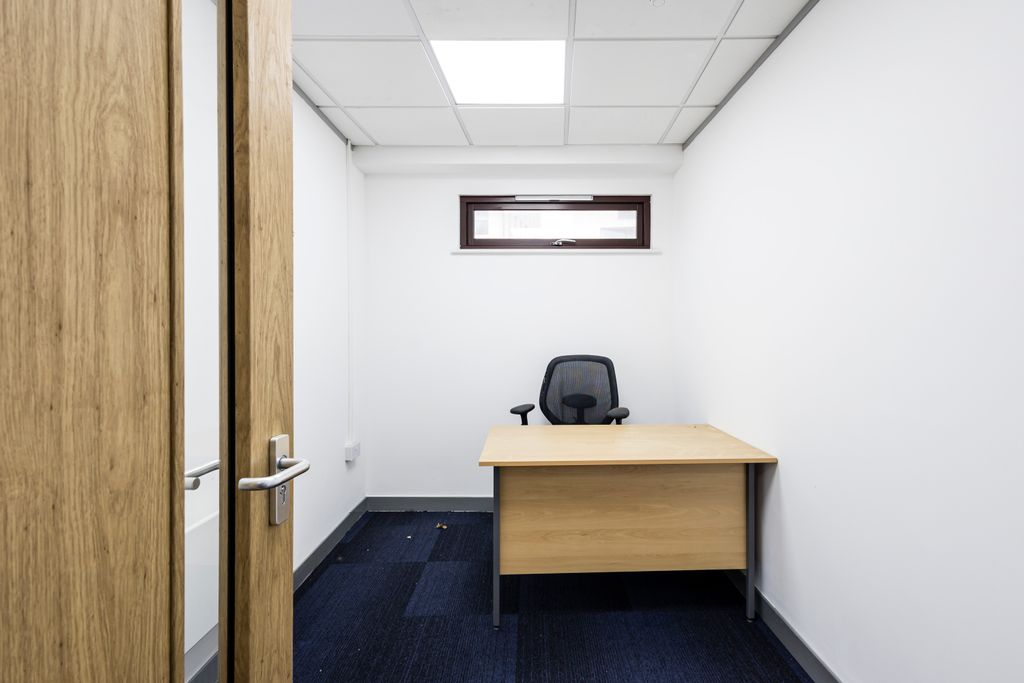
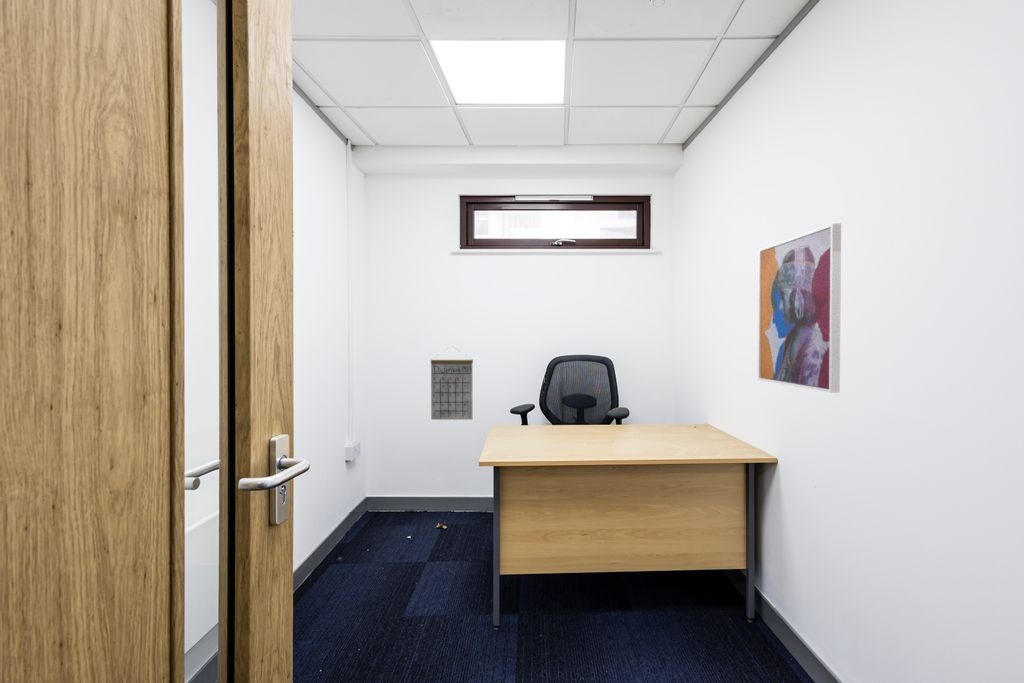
+ wall art [757,223,842,394]
+ calendar [430,346,474,421]
